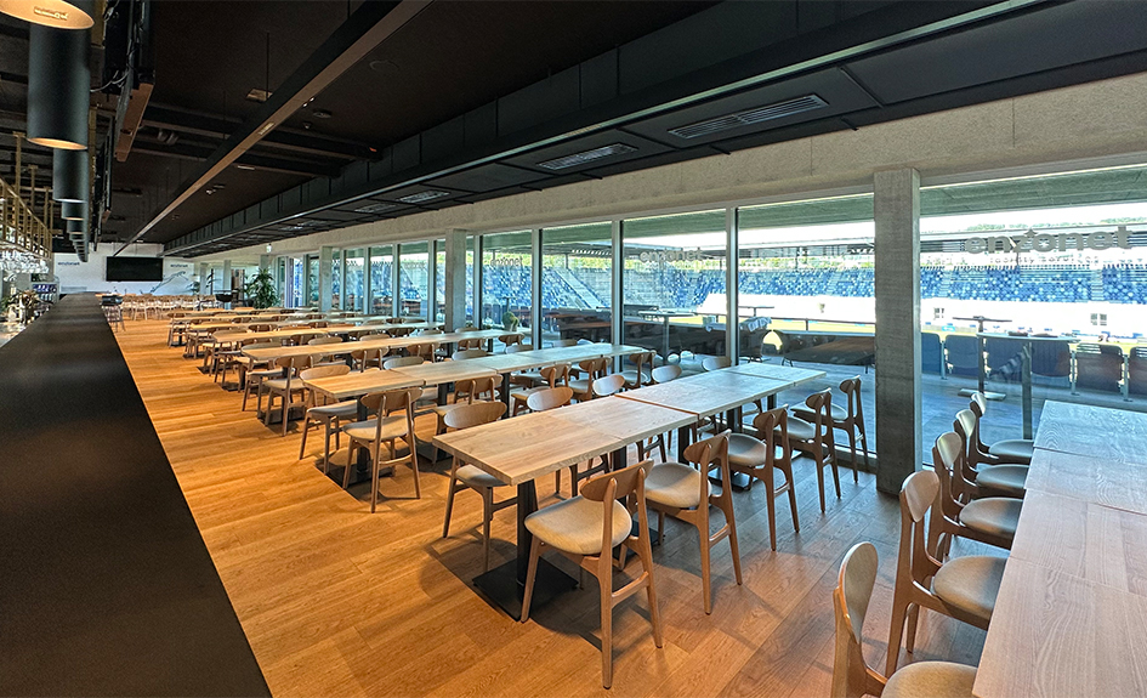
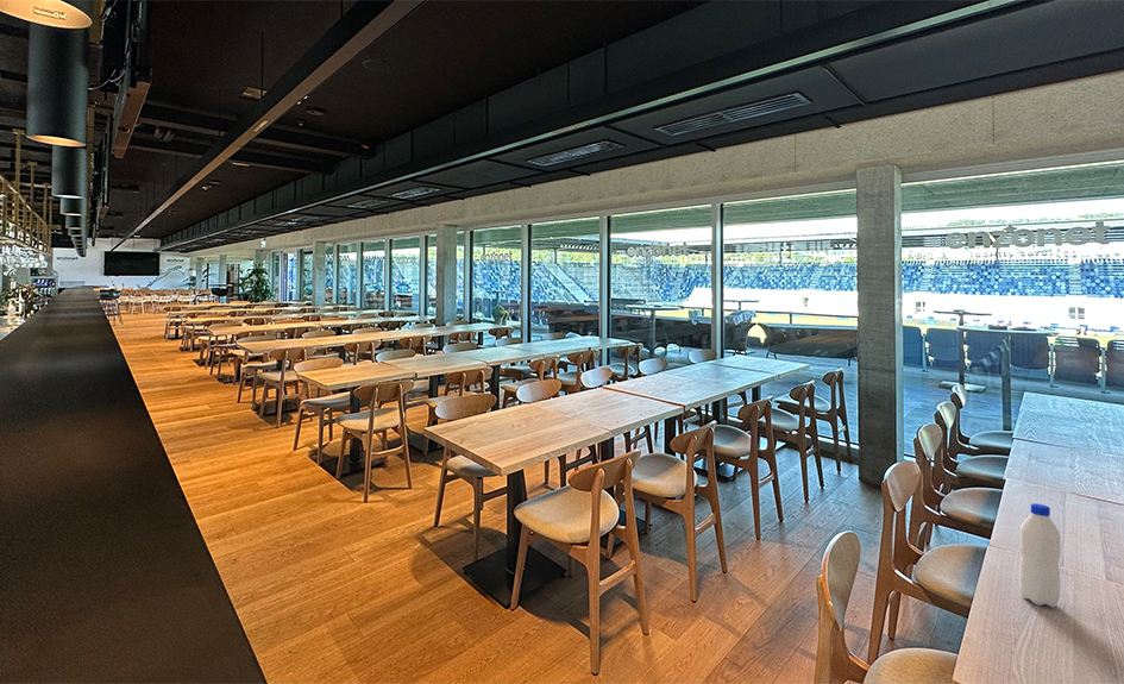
+ water bottle [1018,502,1061,608]
